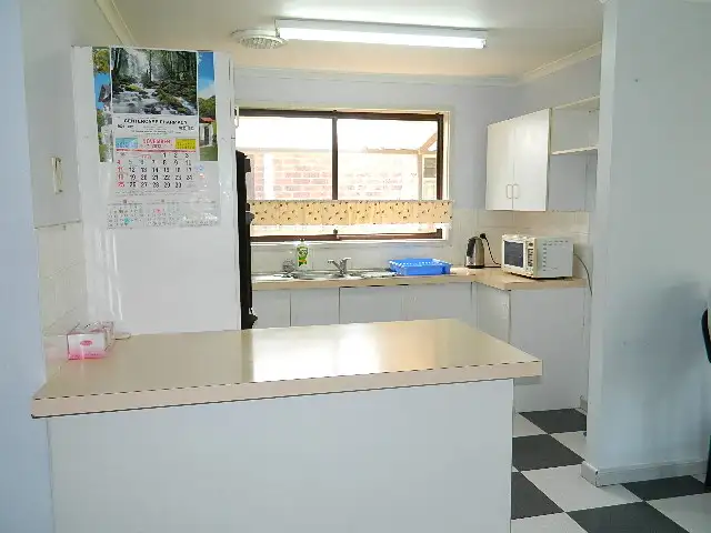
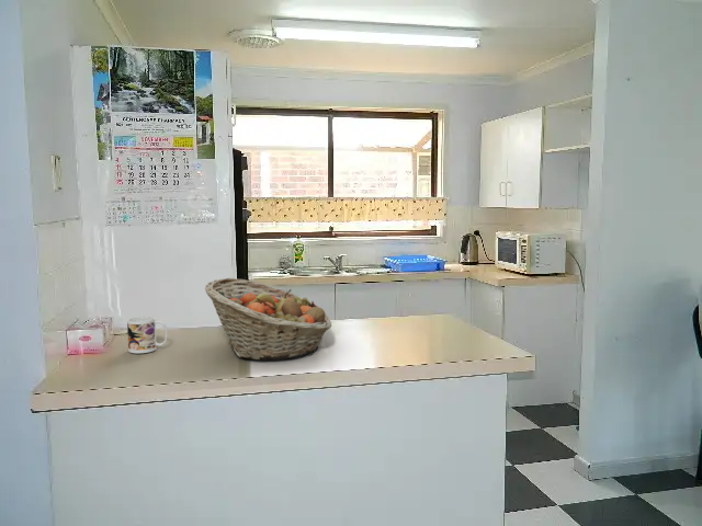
+ fruit basket [204,277,332,362]
+ mug [126,316,169,354]
